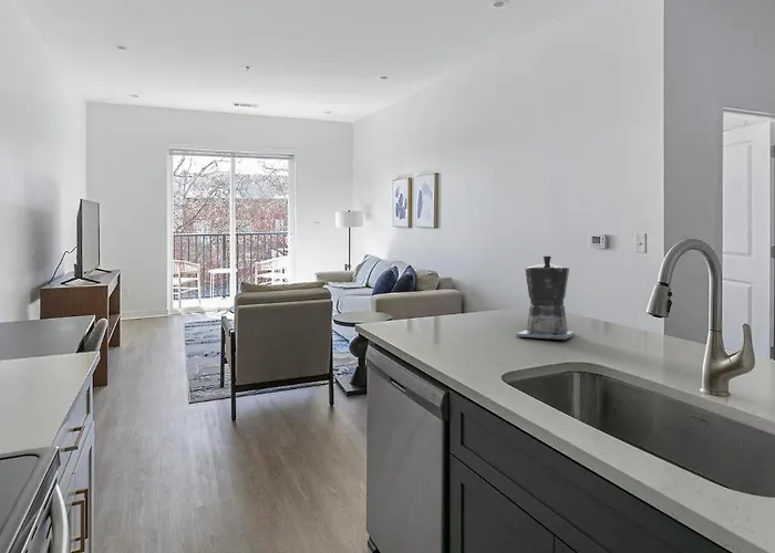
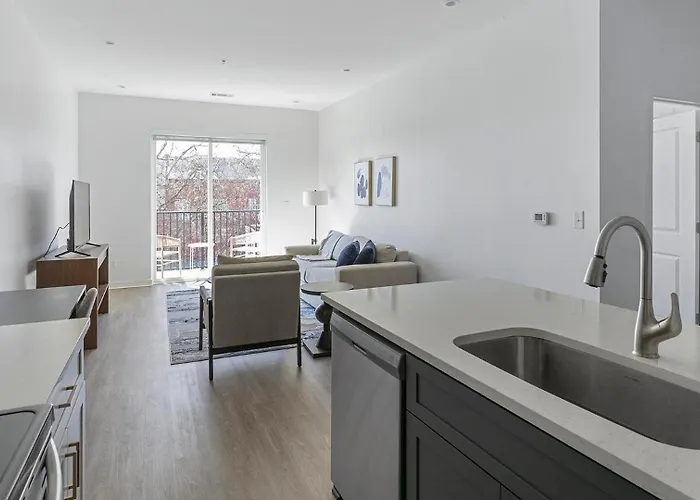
- coffee maker [516,254,576,341]
